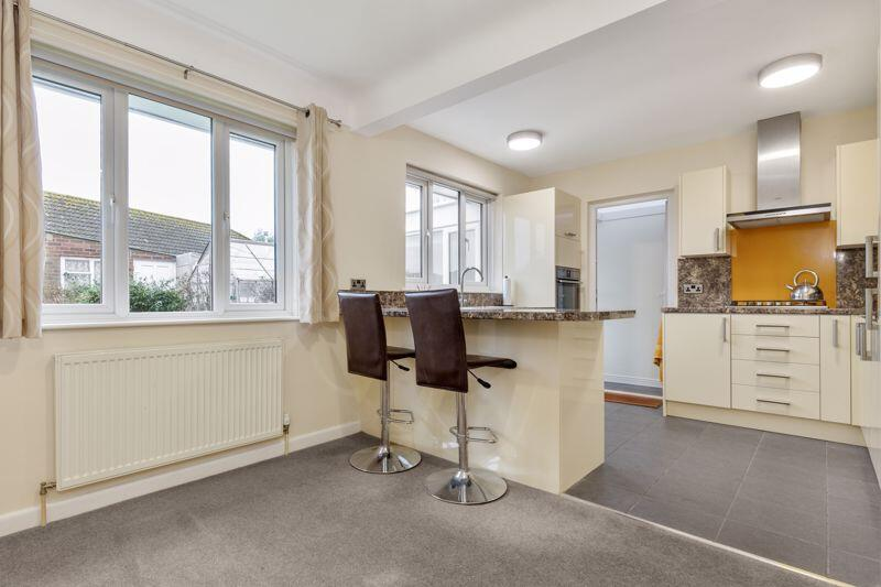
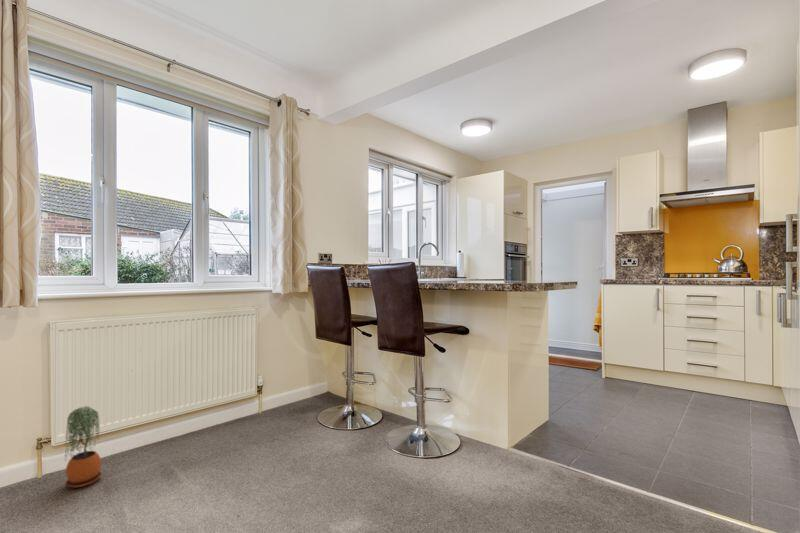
+ potted plant [63,405,103,488]
